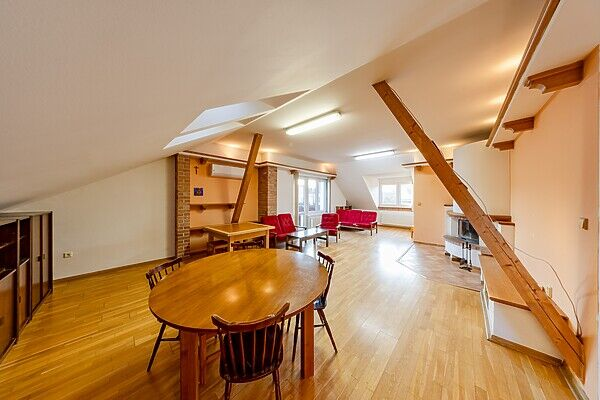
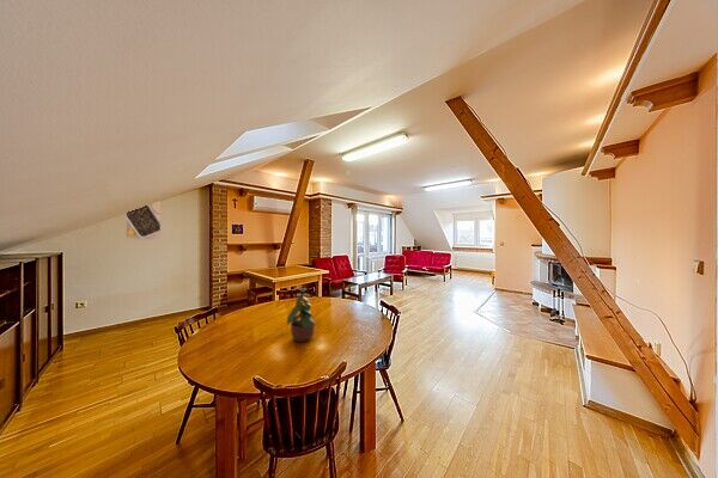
+ potted plant [286,286,316,343]
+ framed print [124,201,162,241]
